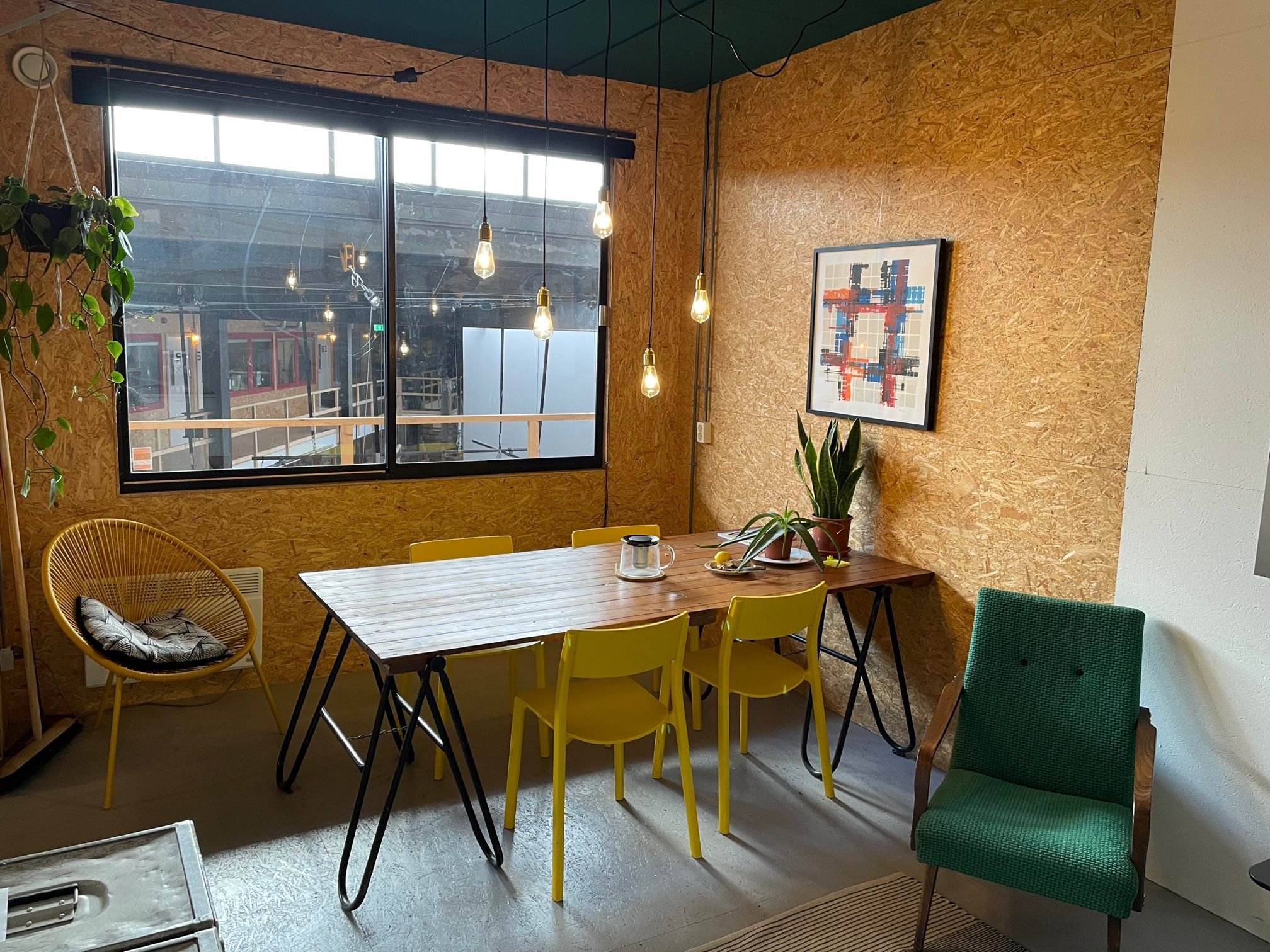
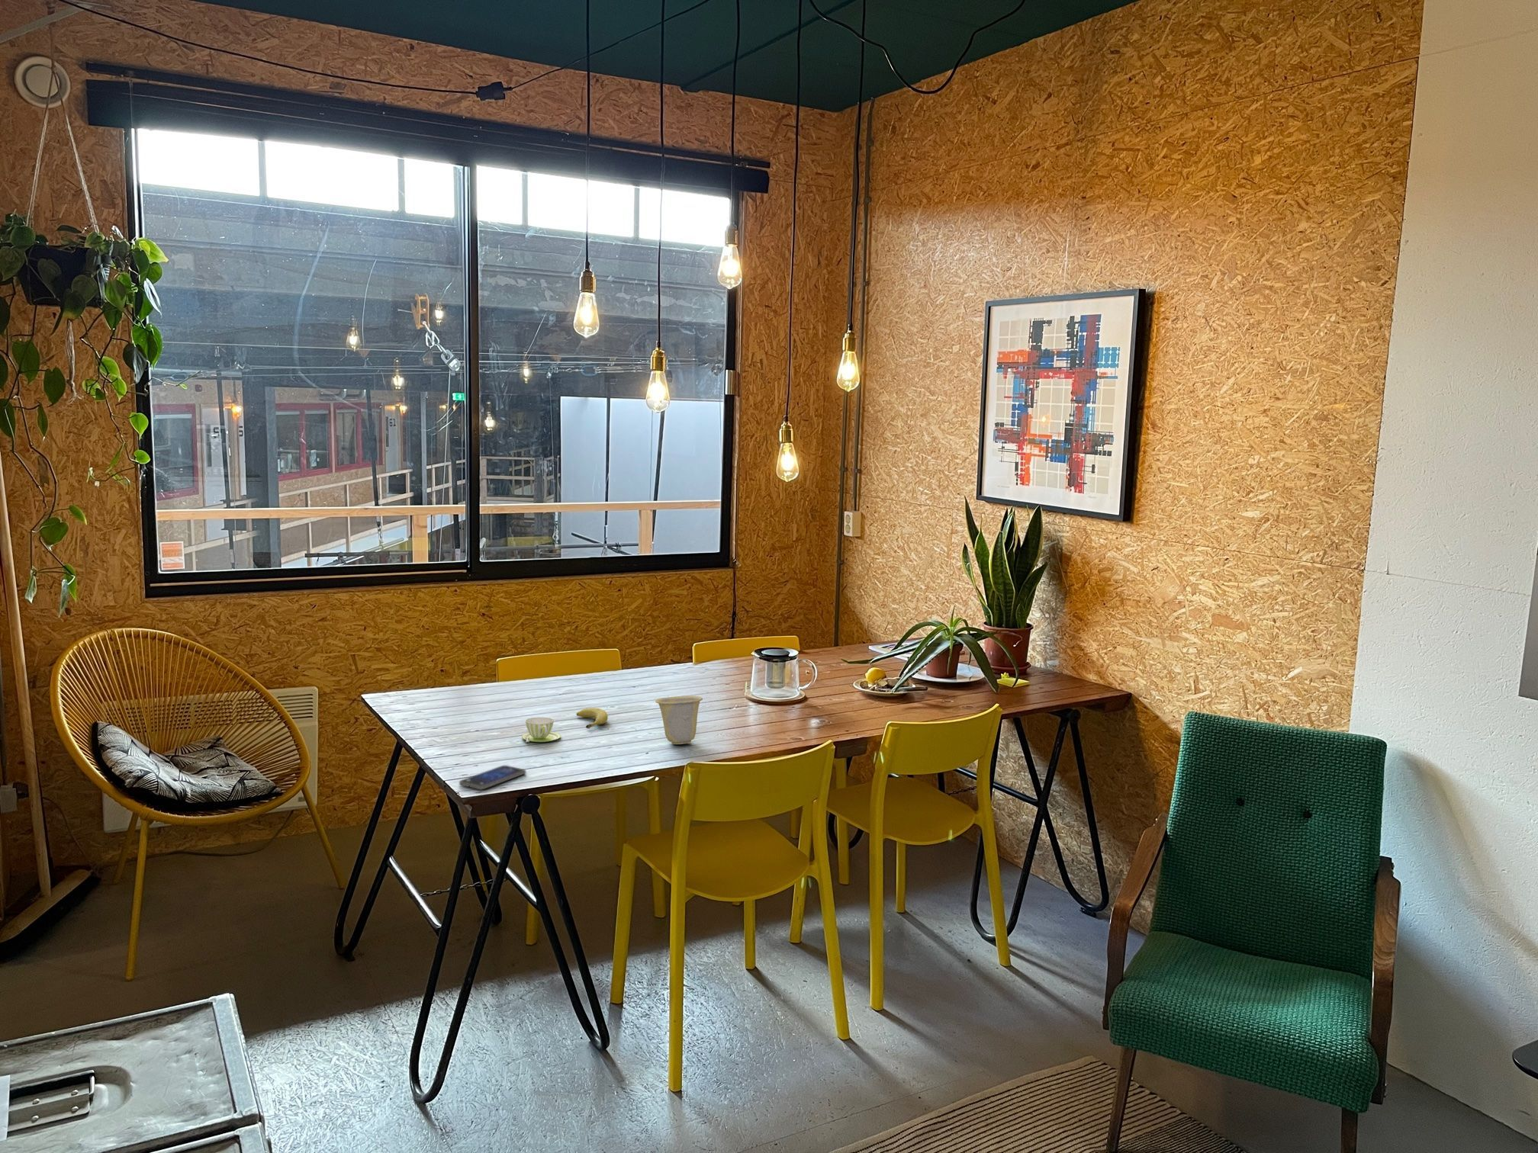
+ smartphone [459,765,527,791]
+ cup [655,695,704,745]
+ cup [521,717,562,742]
+ fruit [576,707,609,729]
